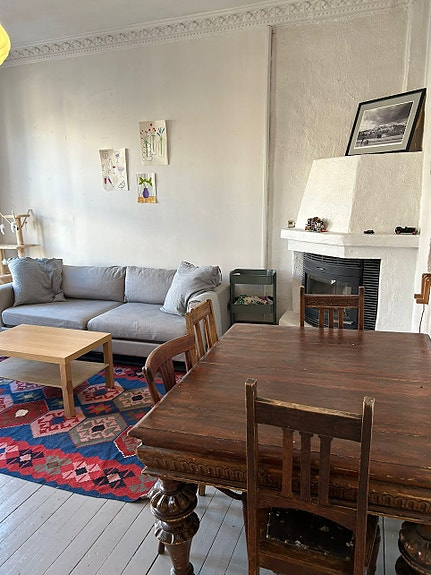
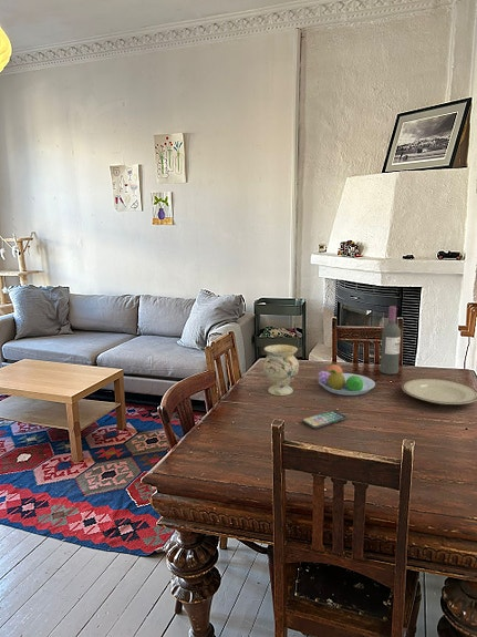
+ fruit bowl [317,362,376,397]
+ smartphone [301,410,349,430]
+ wine bottle [380,305,402,376]
+ plate [401,377,477,405]
+ vase [261,343,300,397]
